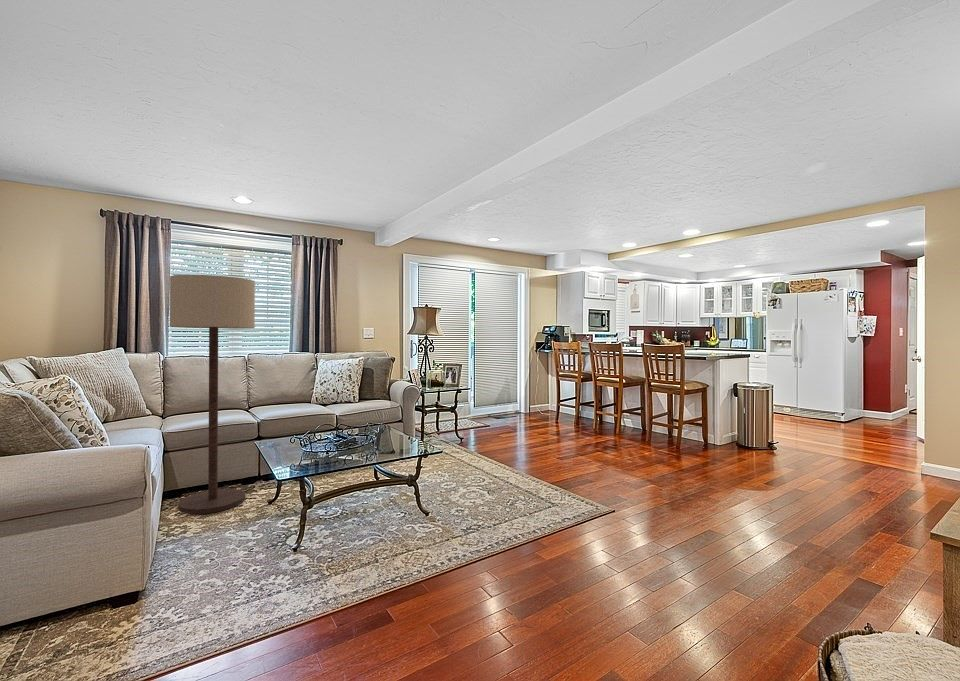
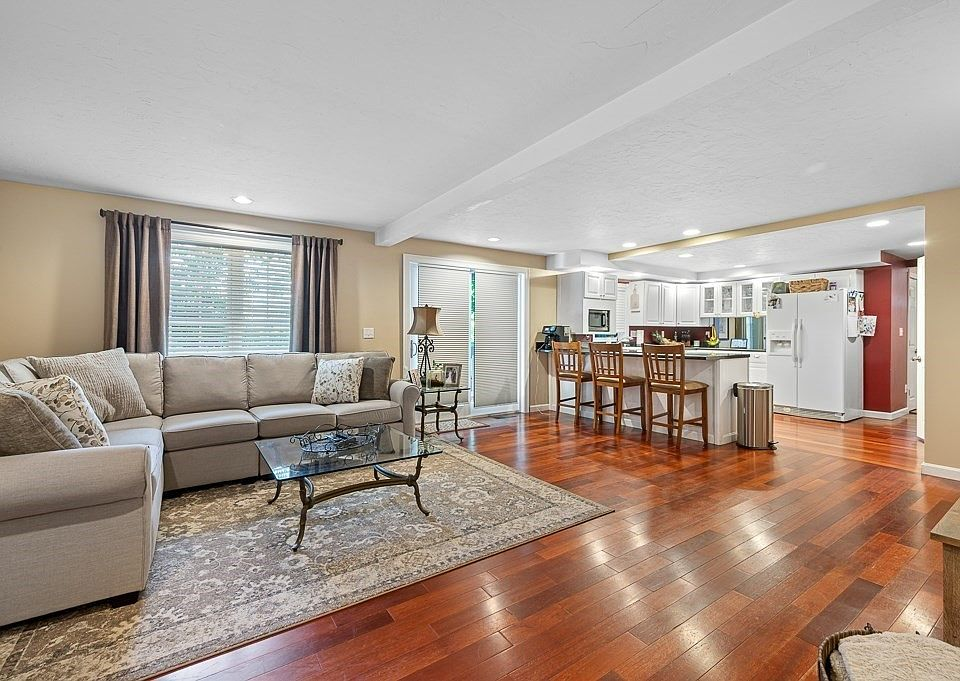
- floor lamp [169,274,256,515]
